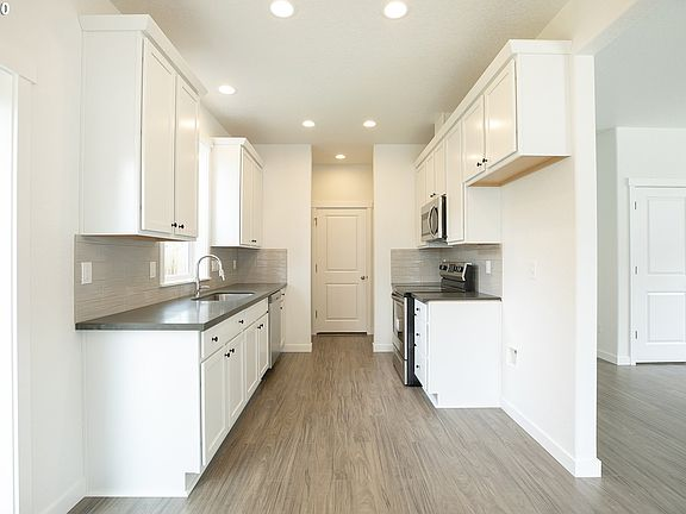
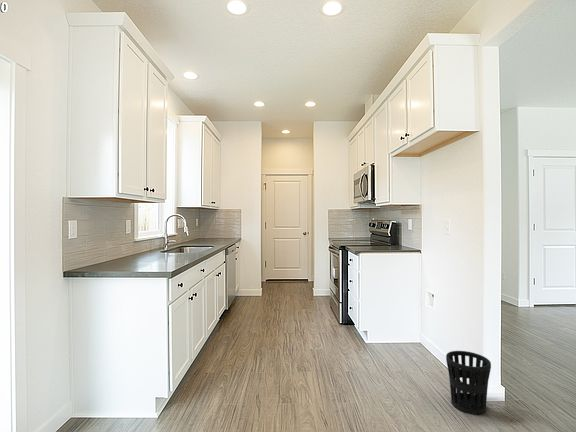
+ wastebasket [445,350,492,416]
